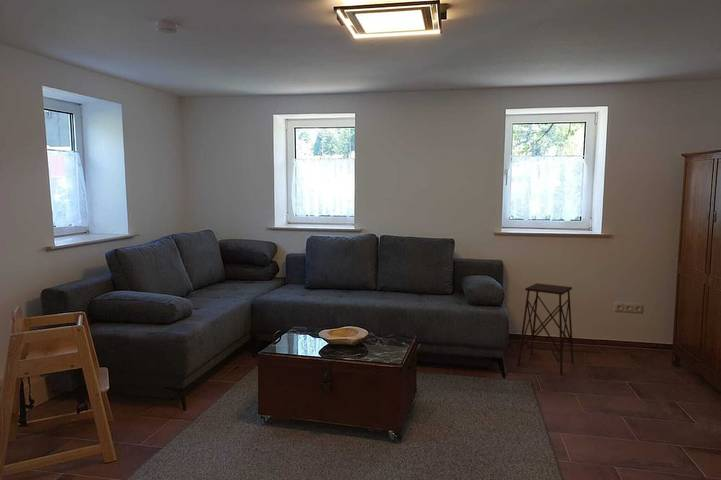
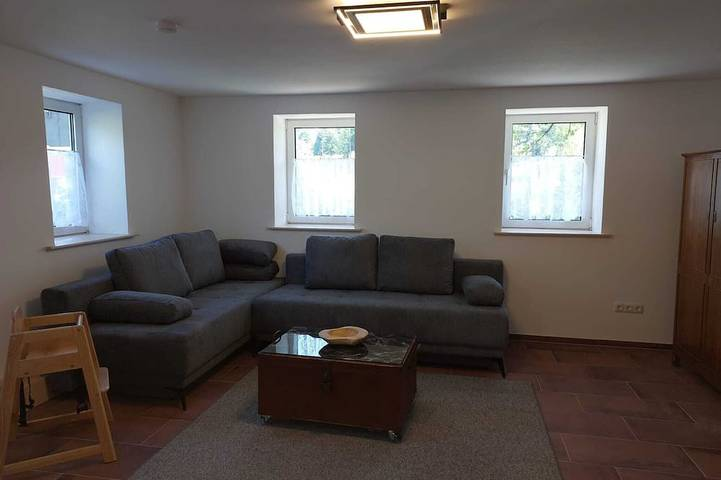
- side table [516,282,575,376]
